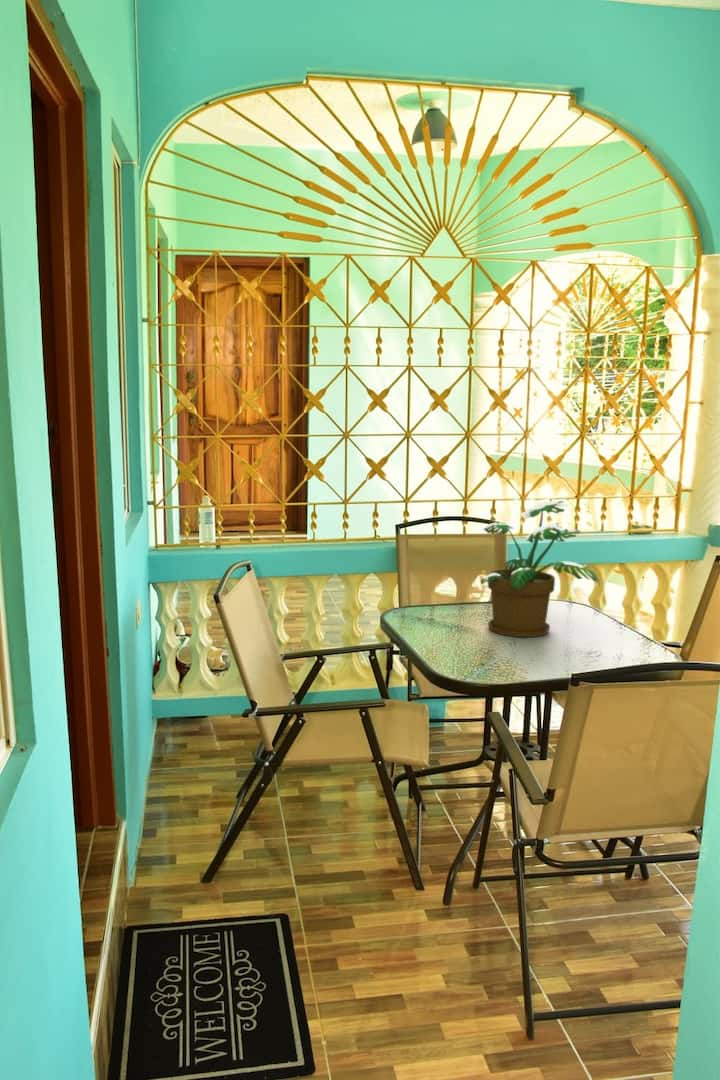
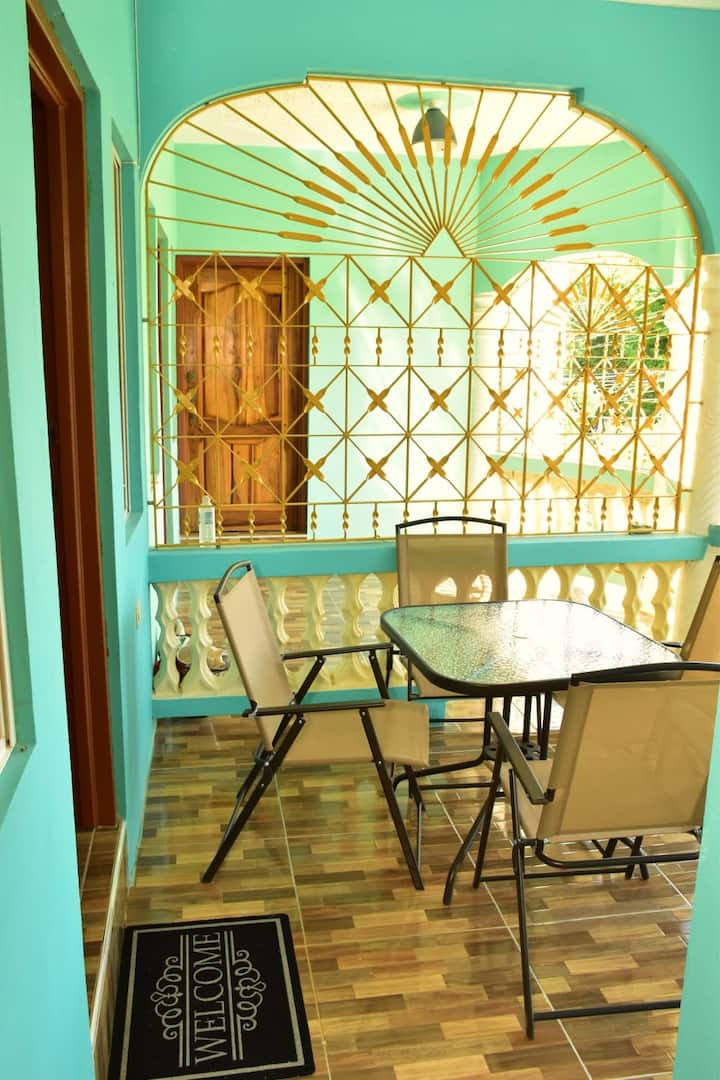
- potted plant [479,500,601,638]
